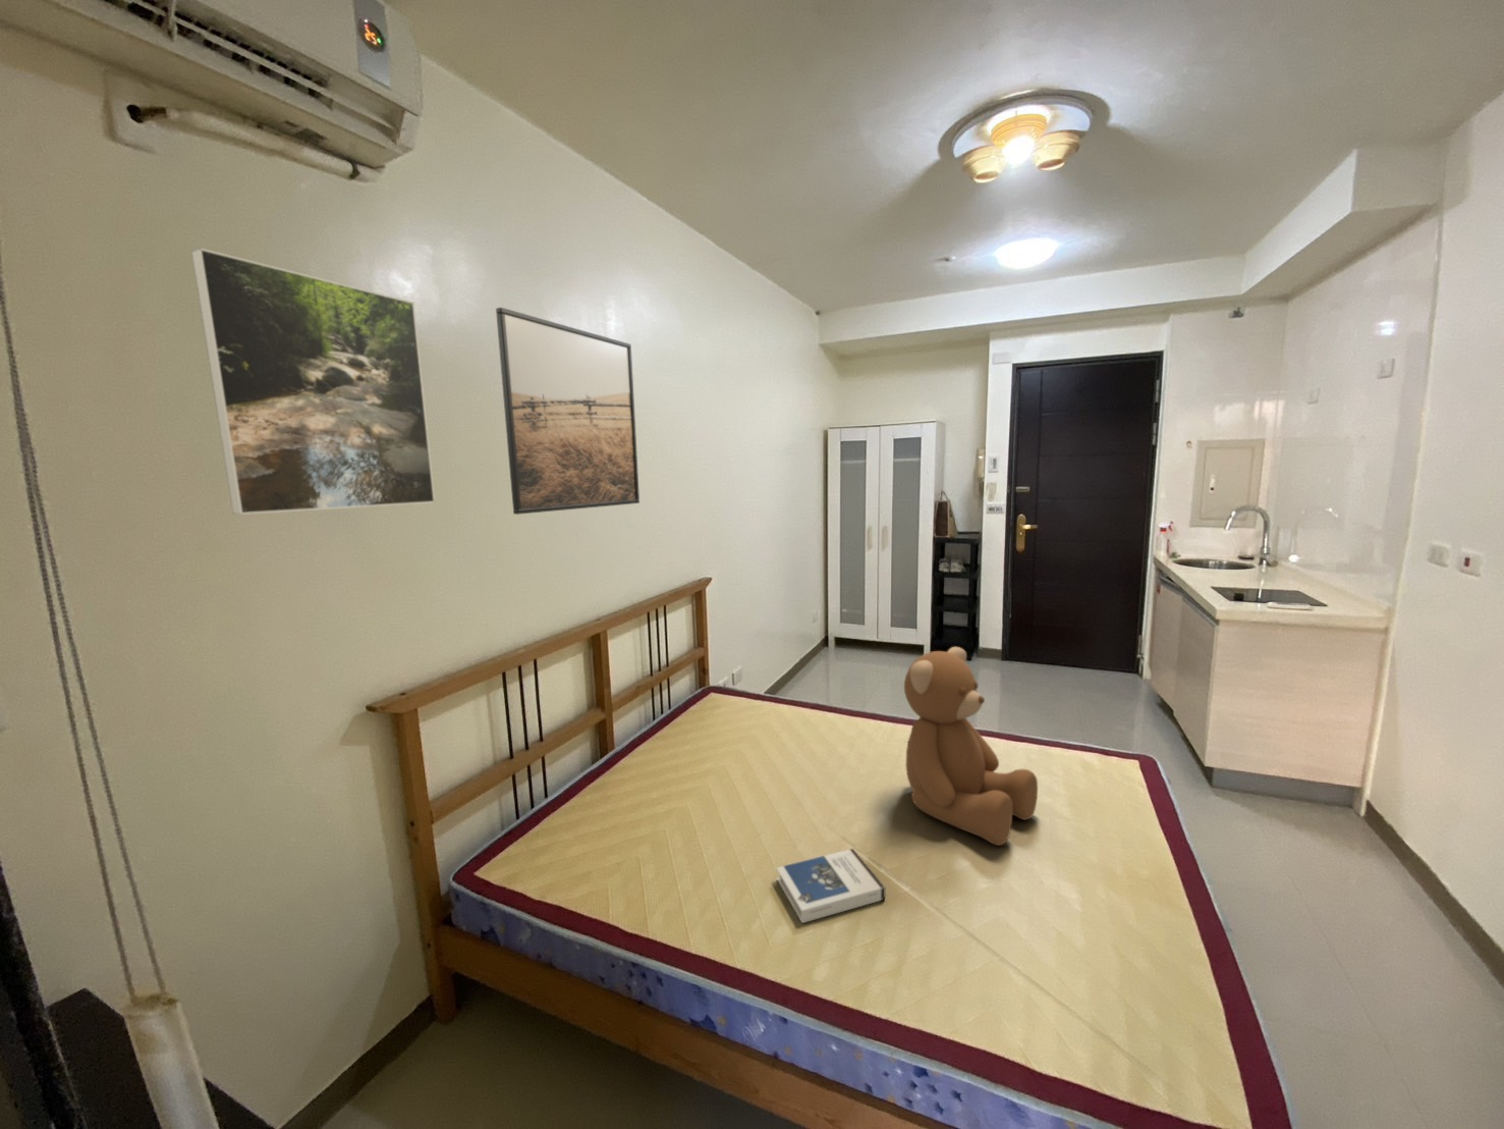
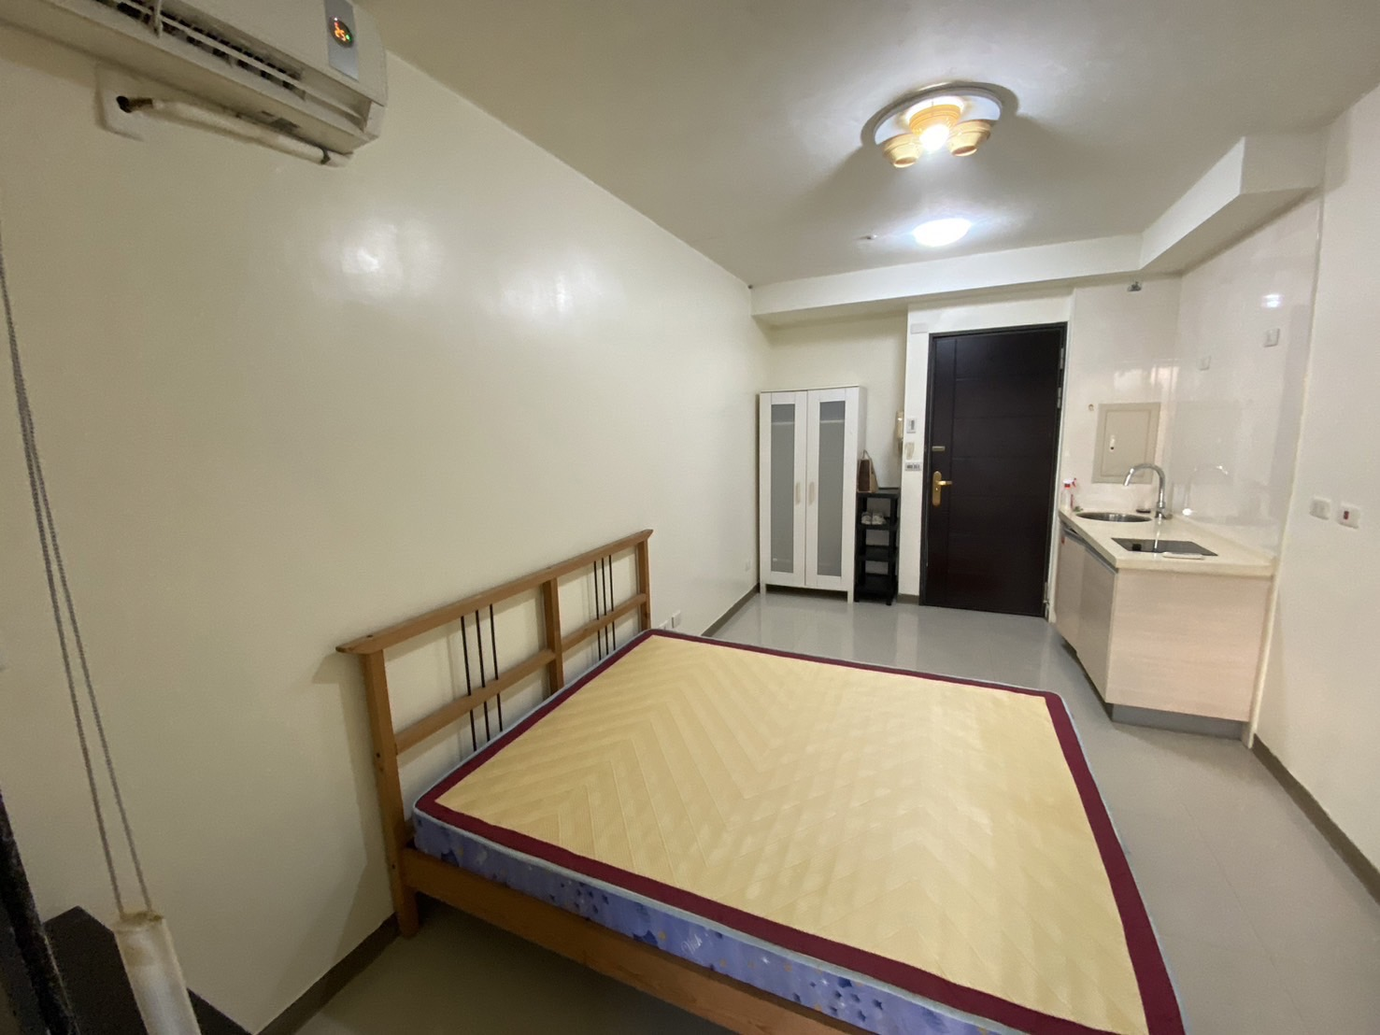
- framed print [495,307,640,516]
- teddy bear [903,646,1038,847]
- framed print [191,247,436,516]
- hardback book [776,848,885,924]
